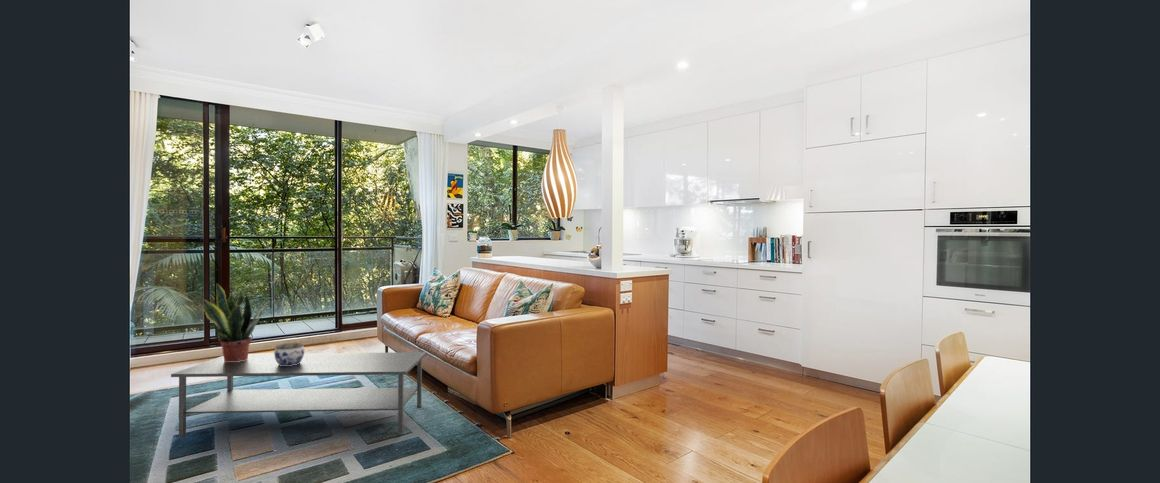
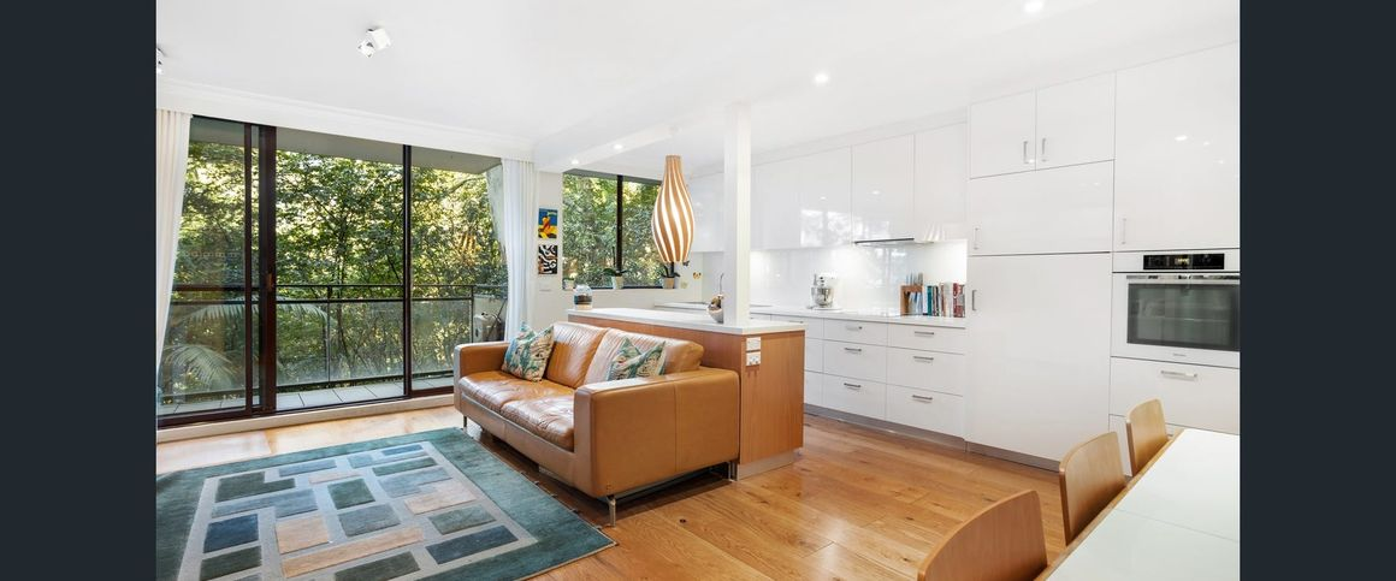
- jar [273,342,306,366]
- coffee table [170,351,428,438]
- potted plant [203,282,270,362]
